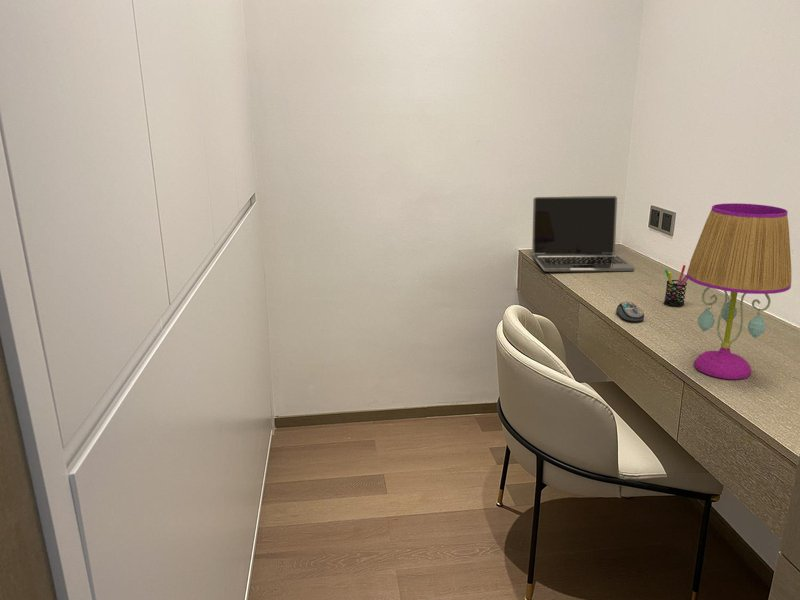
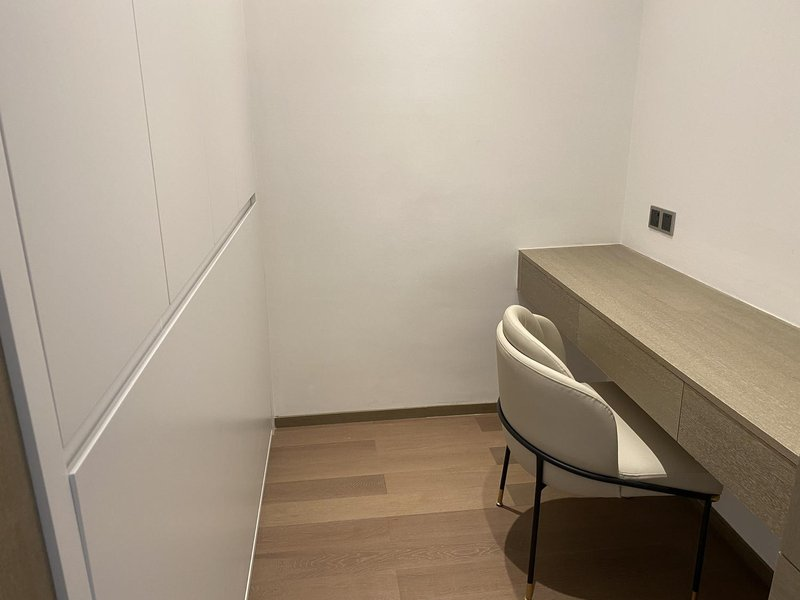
- pen holder [663,264,689,308]
- laptop [531,195,636,272]
- table lamp [686,202,792,380]
- computer mouse [615,301,645,323]
